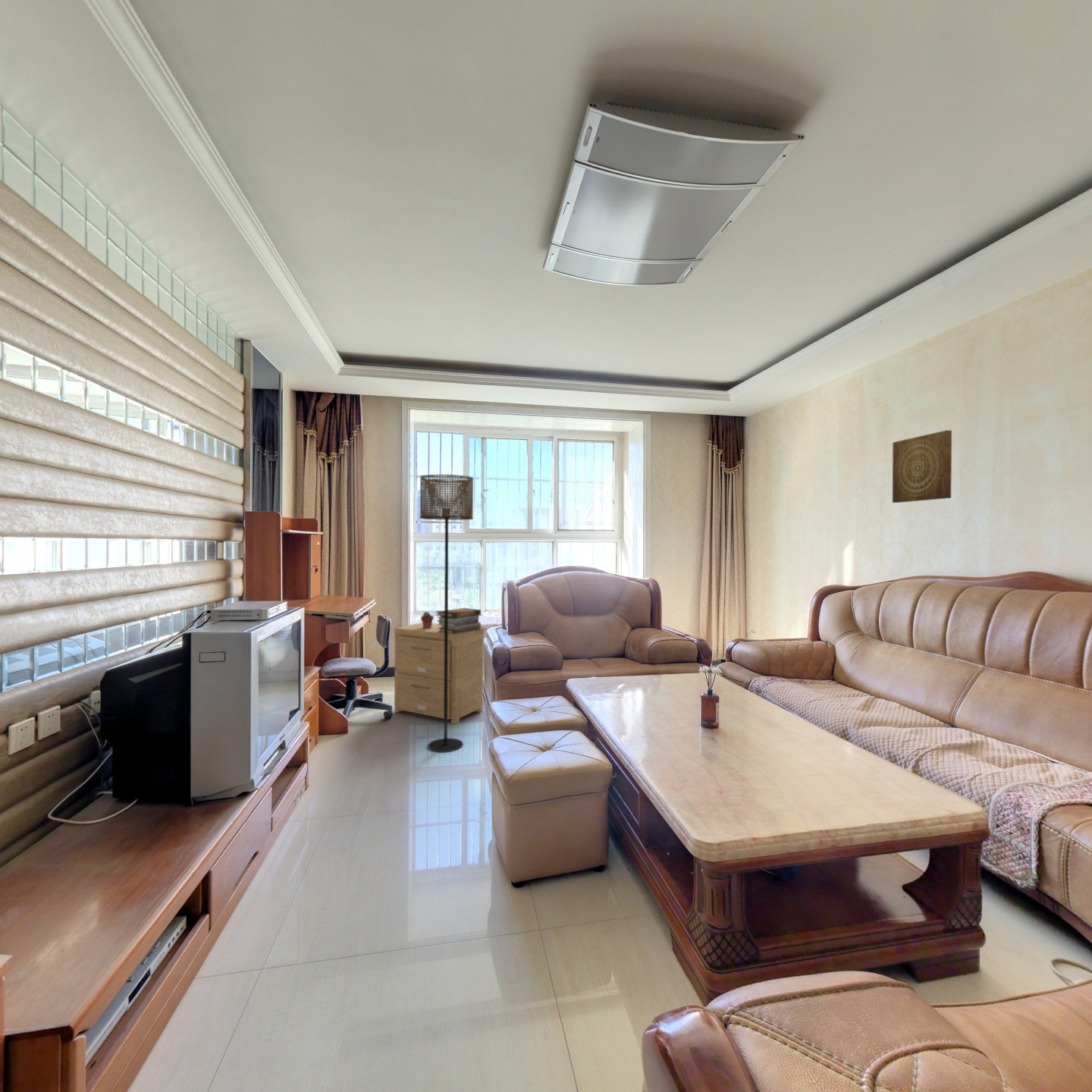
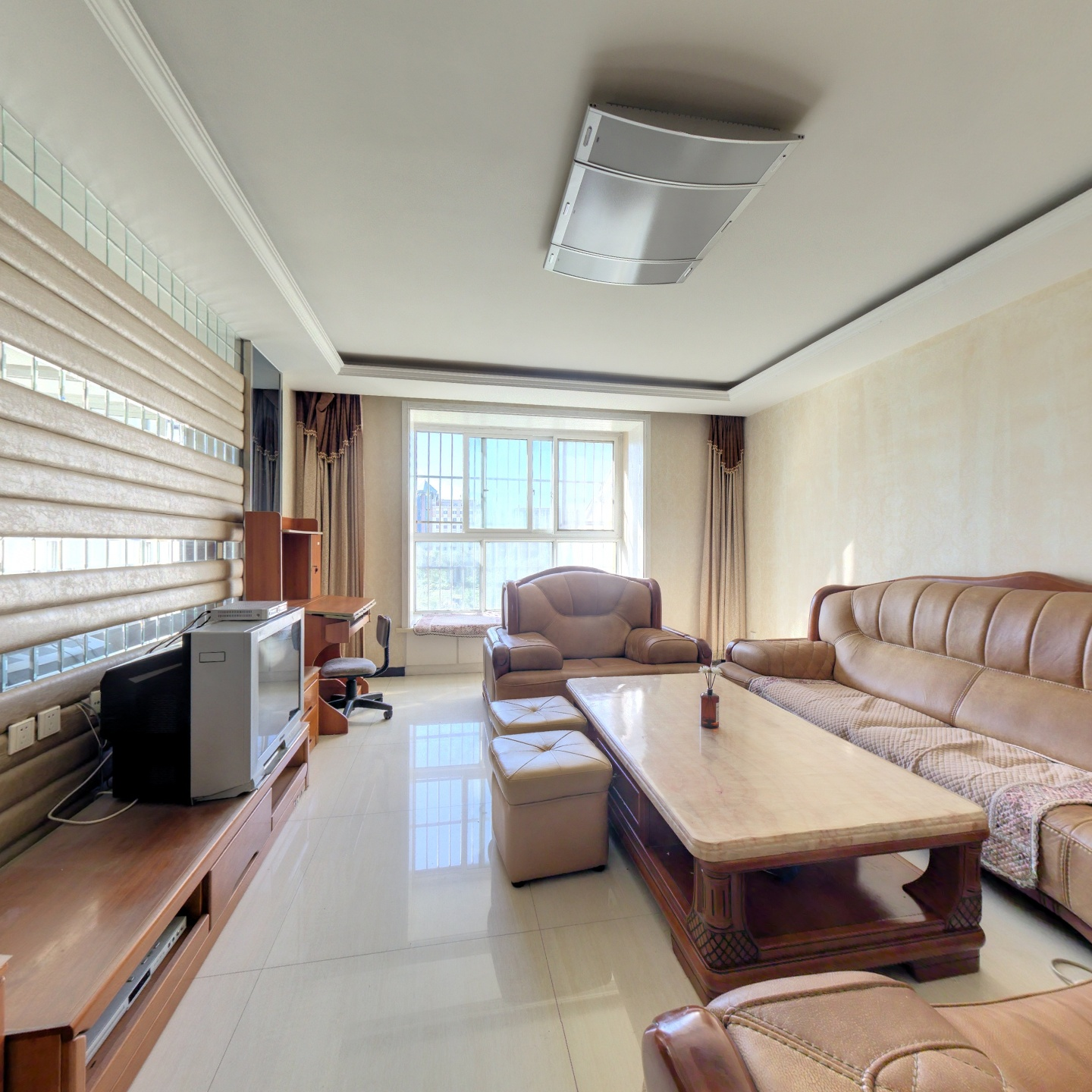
- wall art [892,429,952,504]
- floor lamp [419,474,474,753]
- potted succulent [420,611,435,629]
- side table [394,622,485,724]
- book stack [435,607,482,634]
